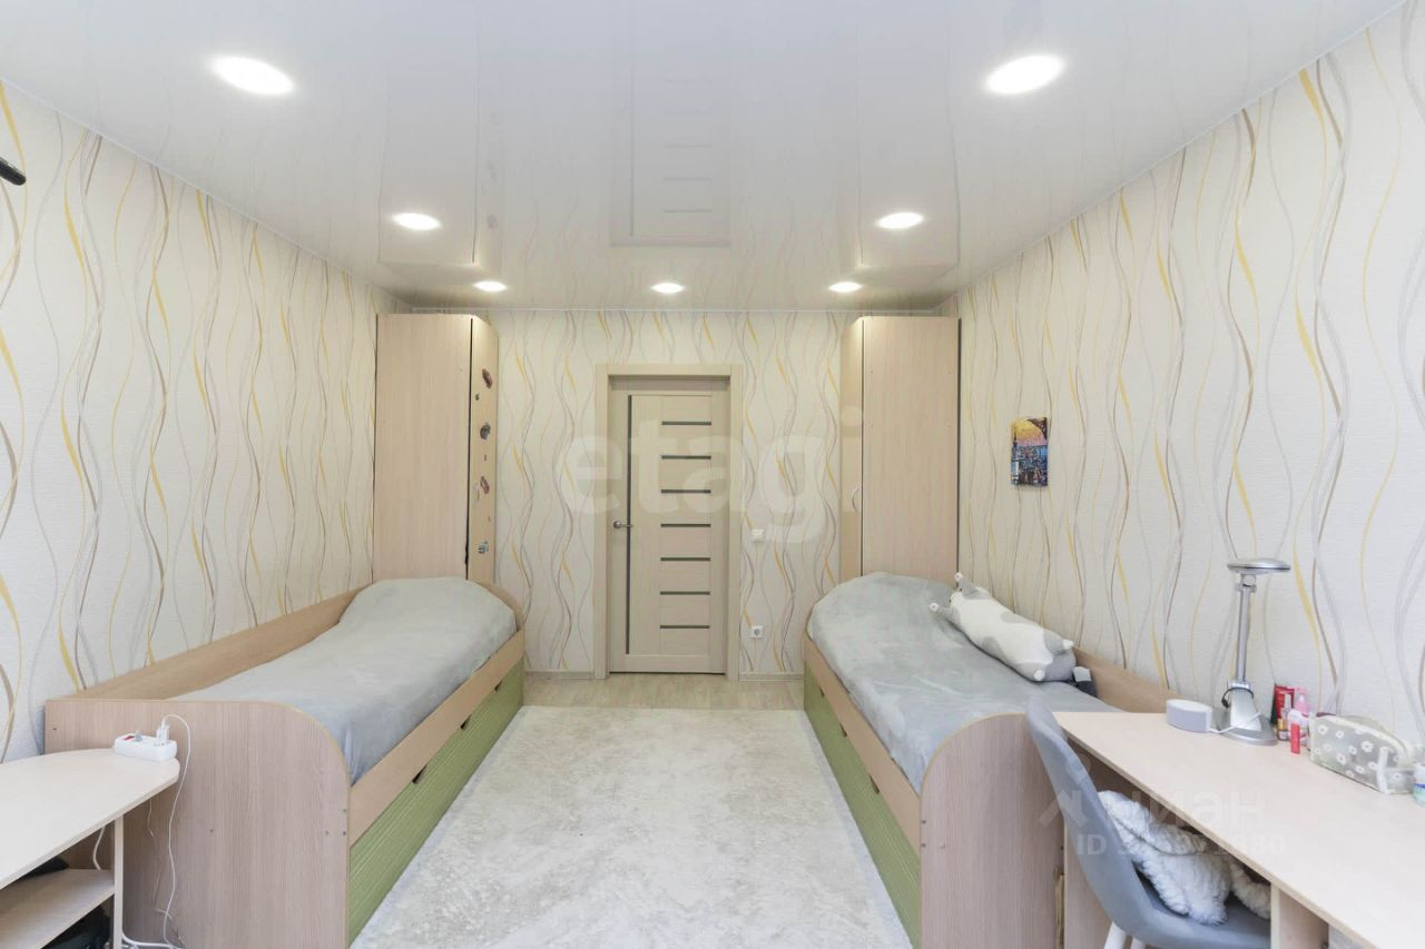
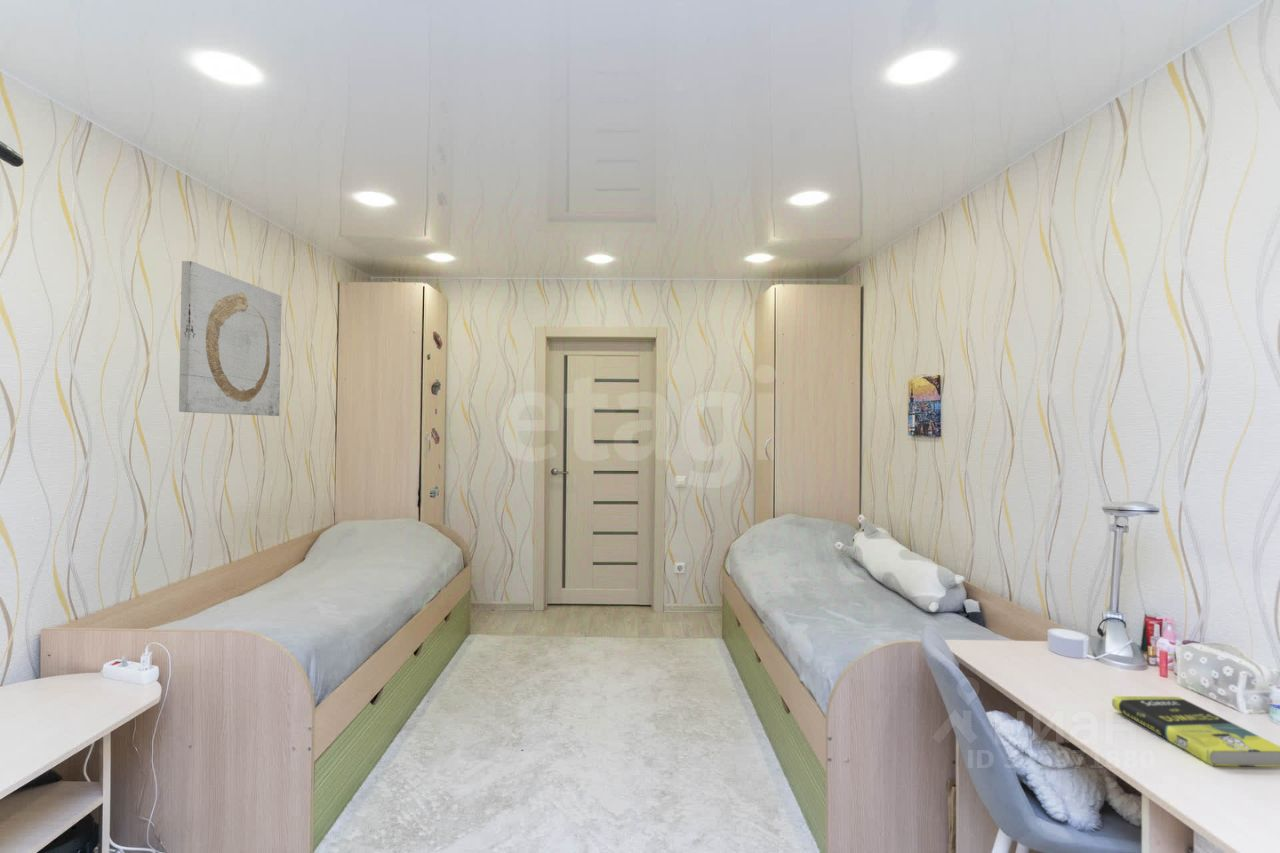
+ wall art [178,260,283,417]
+ book [1111,695,1280,768]
